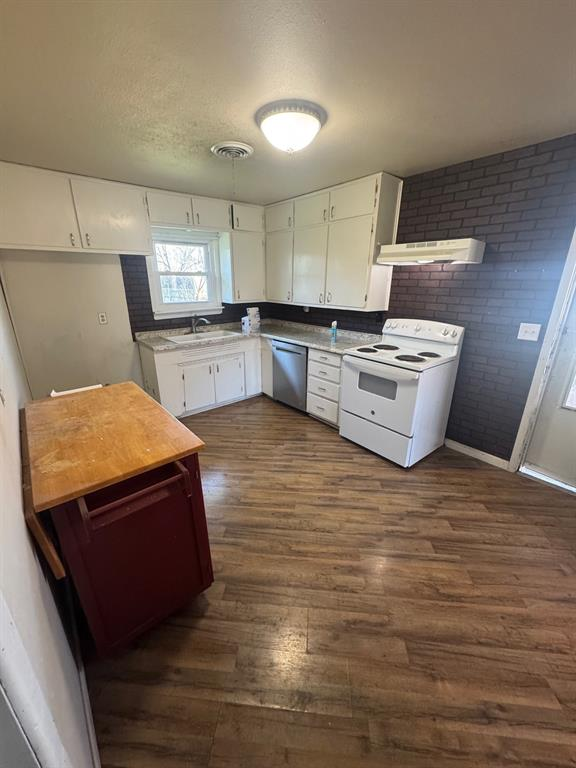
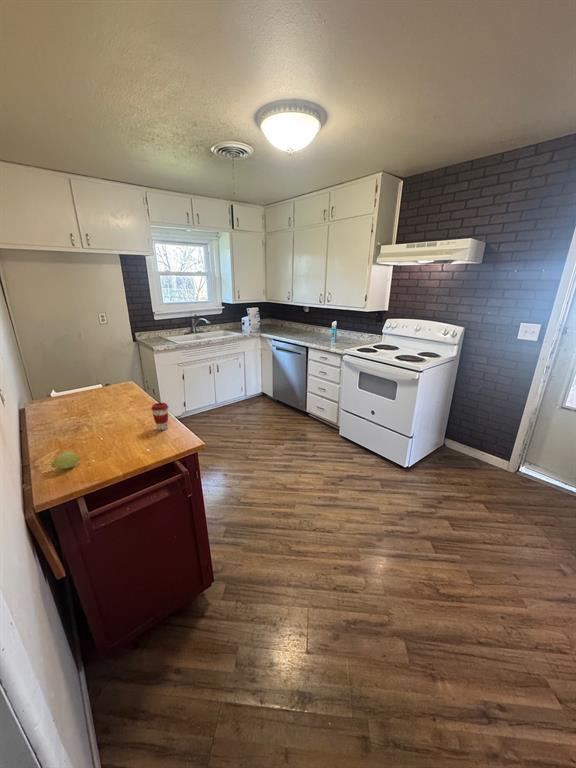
+ fruit [50,451,81,470]
+ coffee cup [150,402,169,431]
